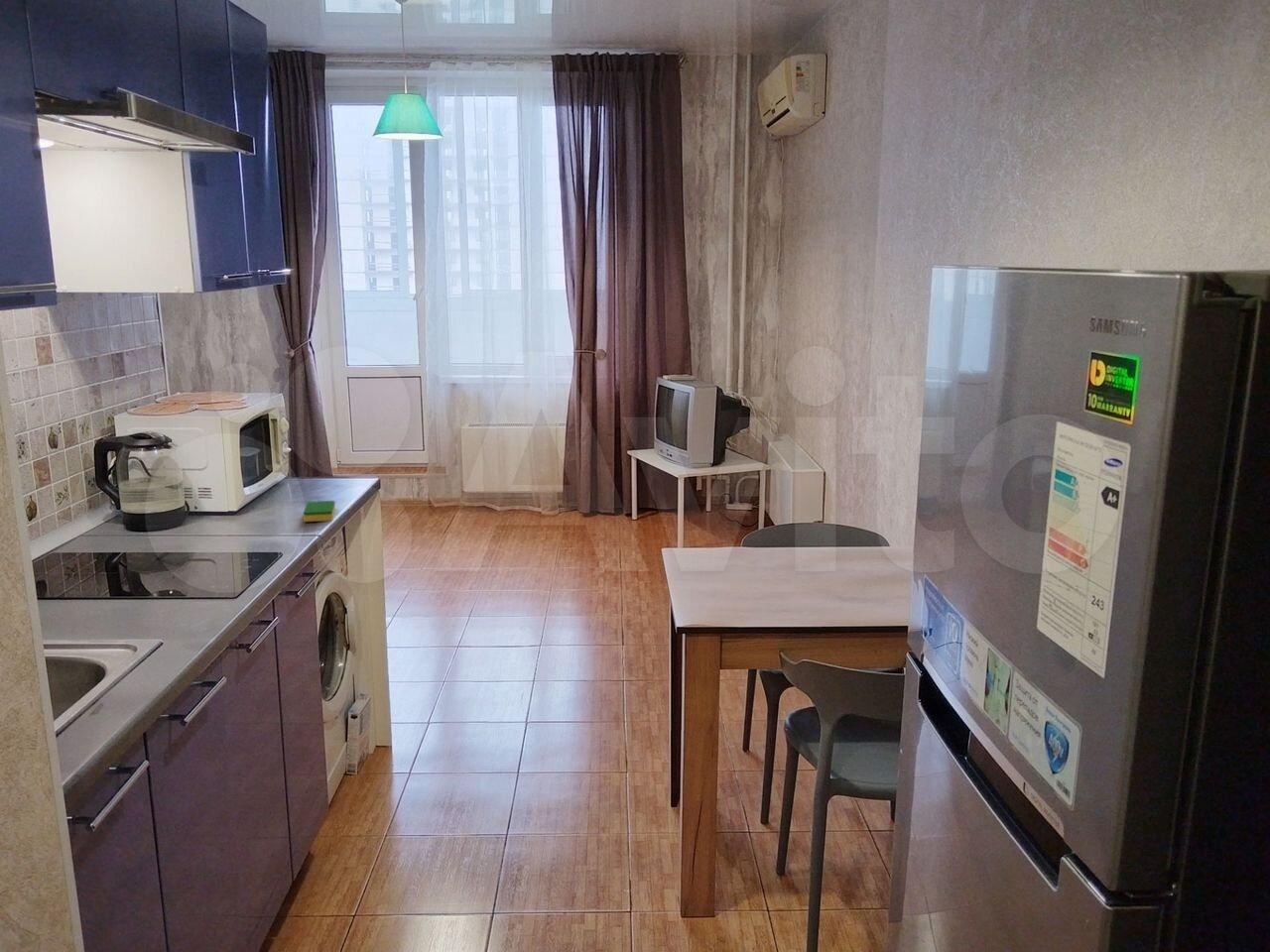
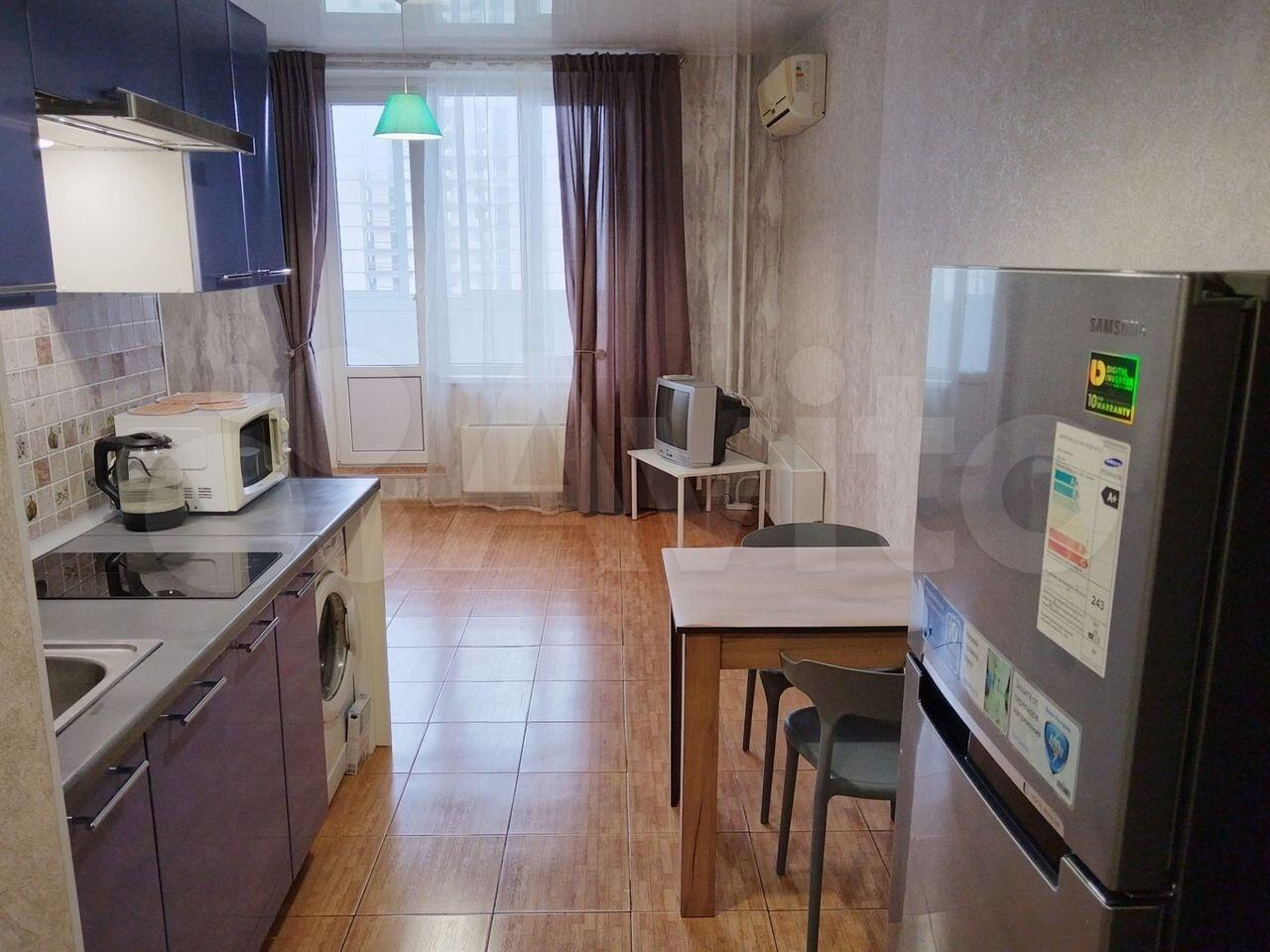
- dish sponge [303,500,336,523]
